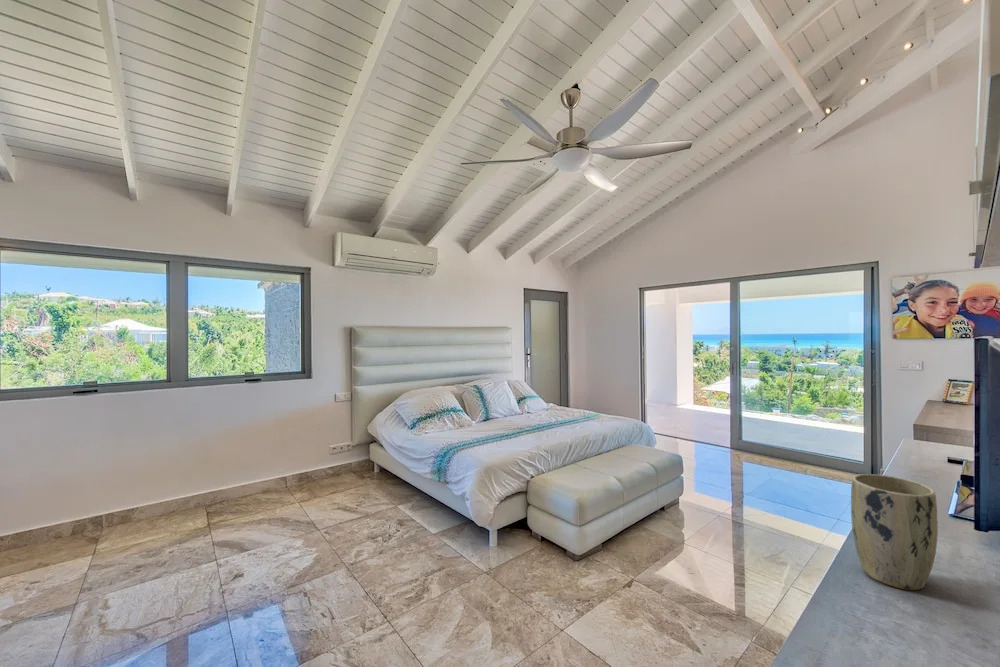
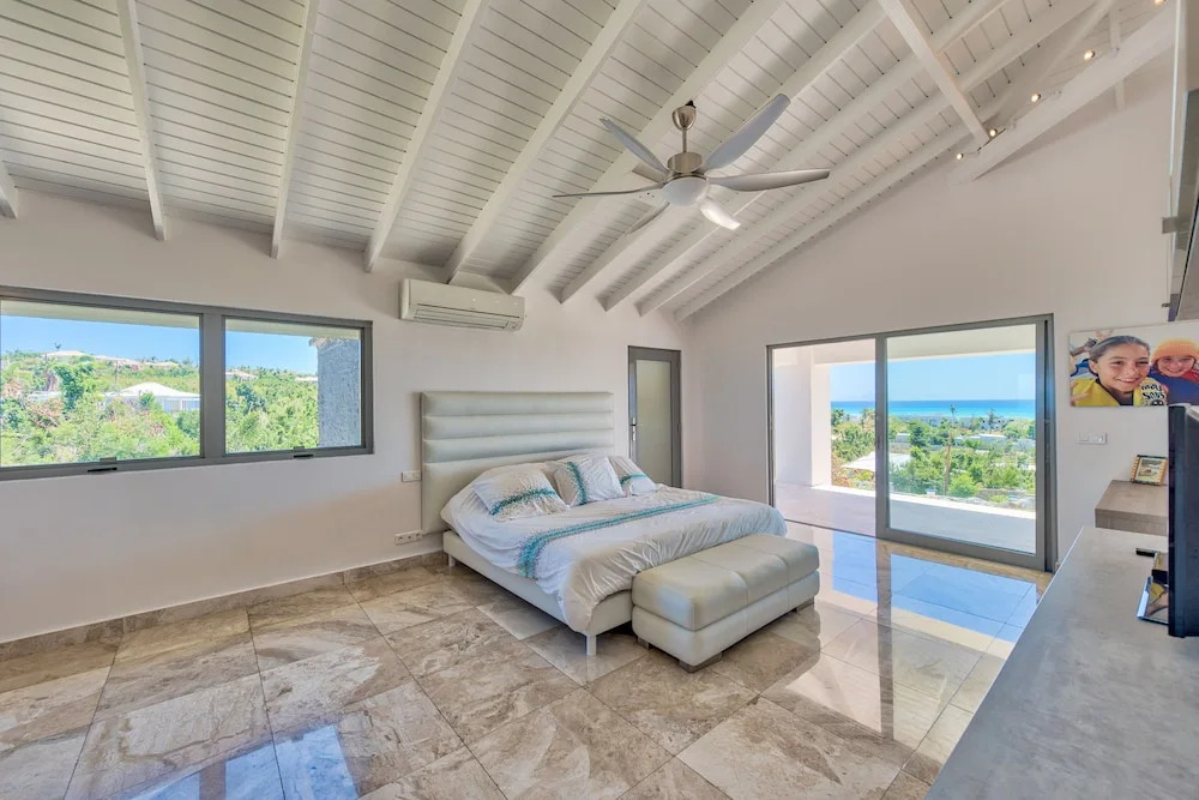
- plant pot [850,473,939,591]
